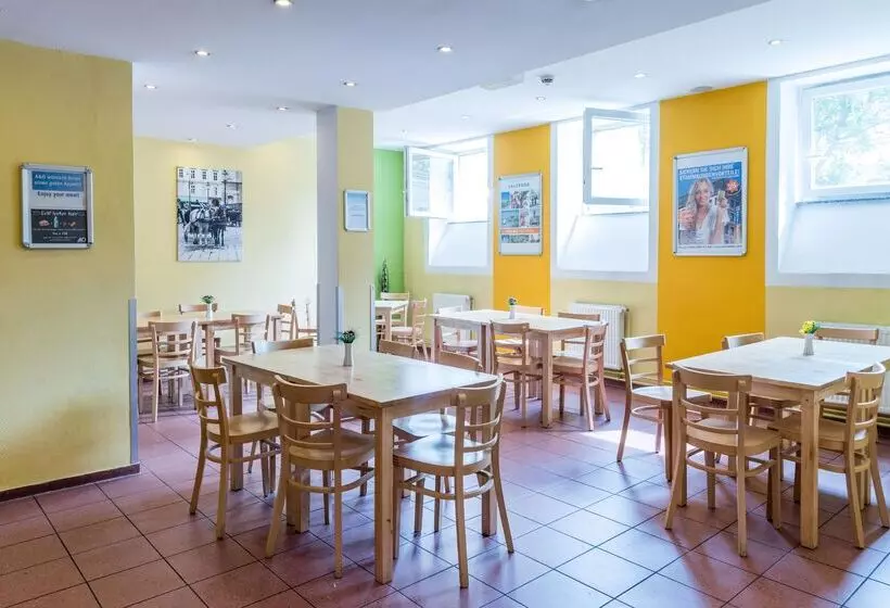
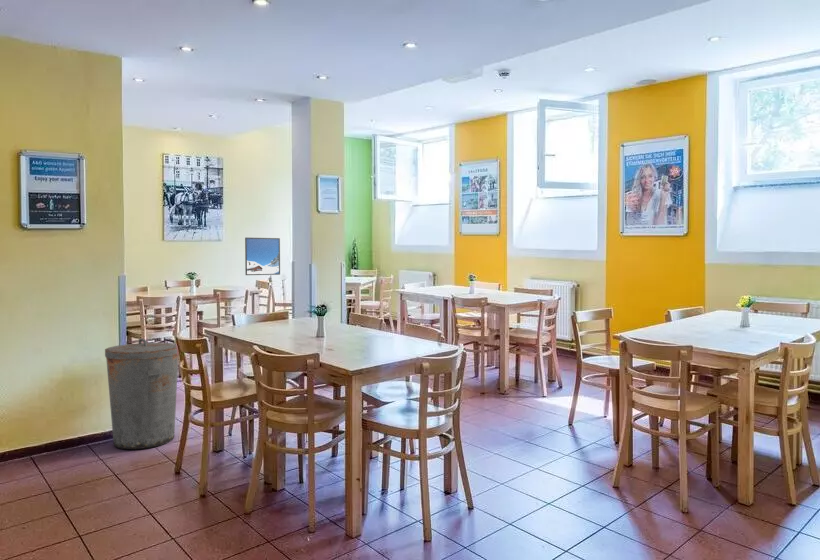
+ trash can [104,337,179,450]
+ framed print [244,236,281,276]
